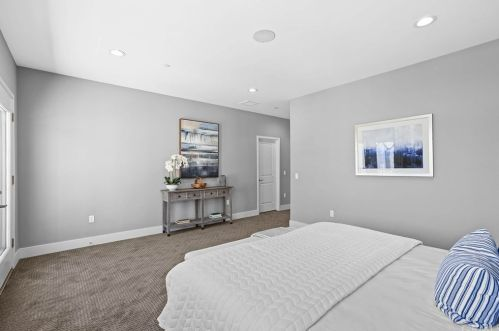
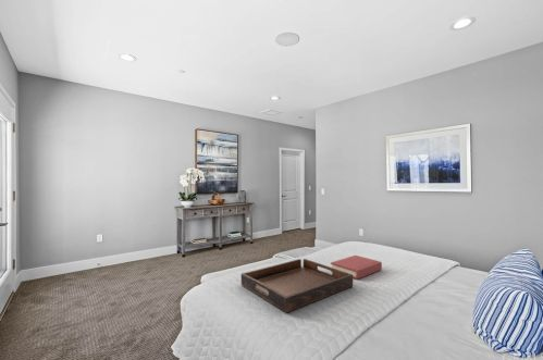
+ serving tray [240,258,354,313]
+ hardback book [330,255,383,281]
